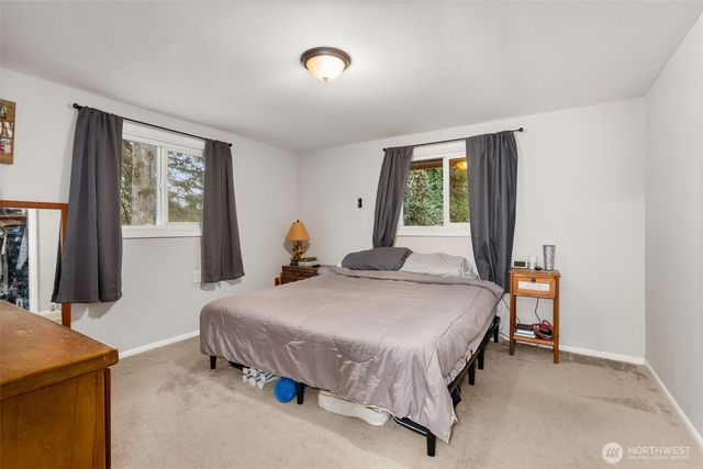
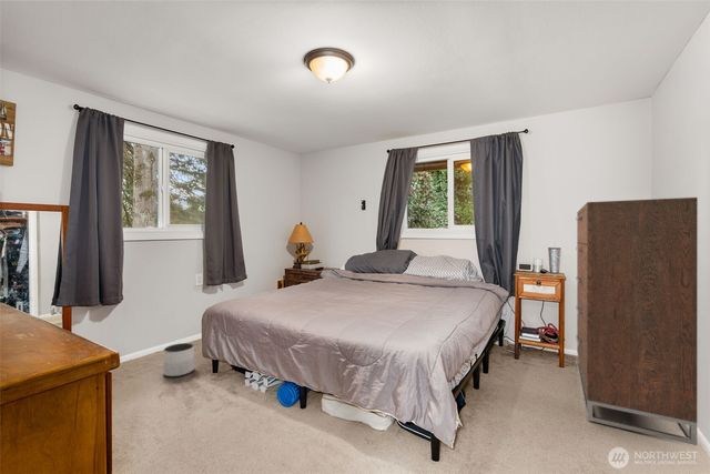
+ planter [162,342,195,379]
+ dresser [575,196,699,446]
